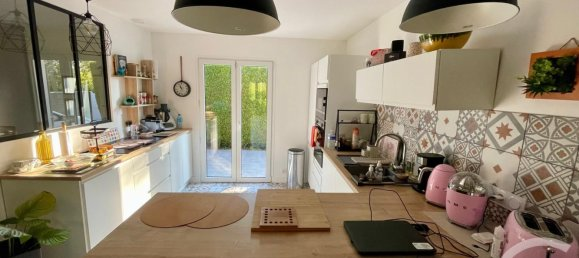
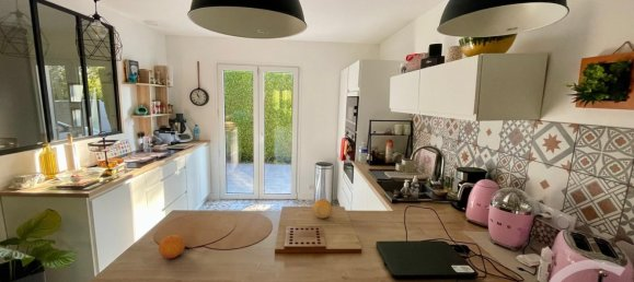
+ fruit [158,234,186,259]
+ fruit [312,198,333,220]
